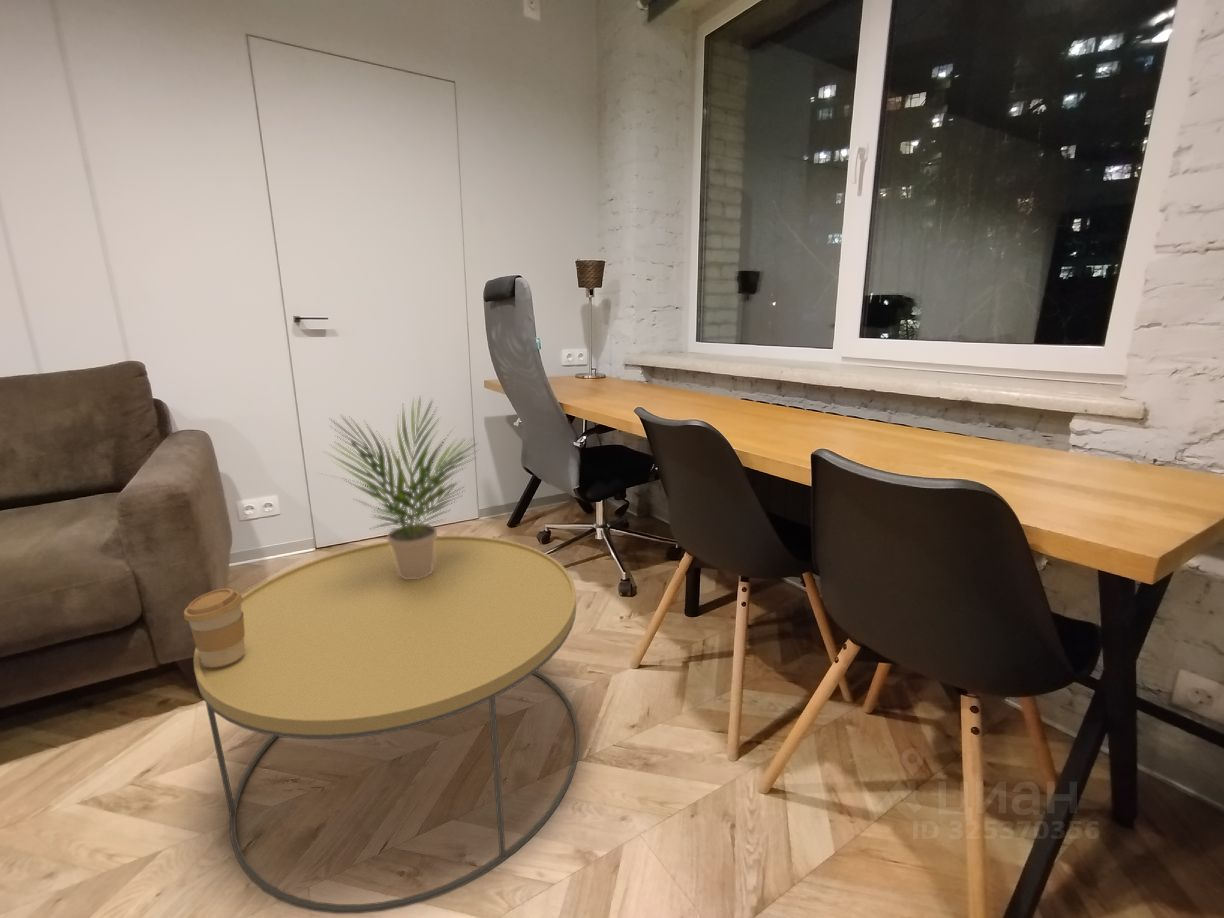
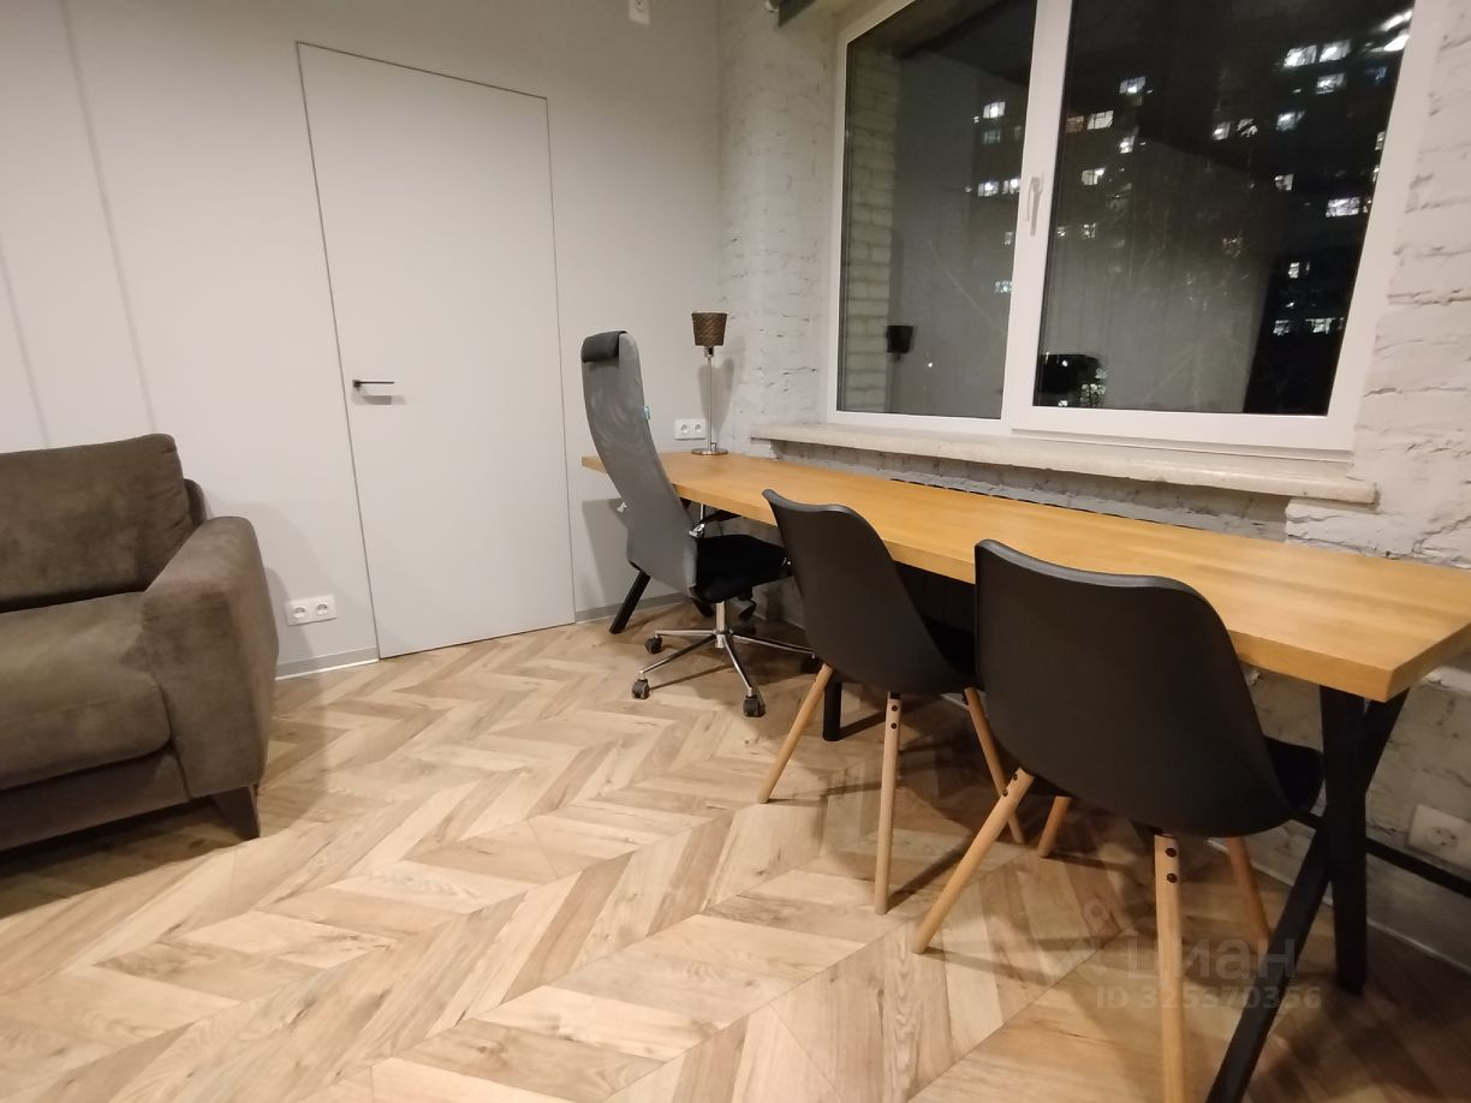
- potted plant [319,395,479,579]
- coffee table [192,535,580,914]
- coffee cup [183,587,245,667]
